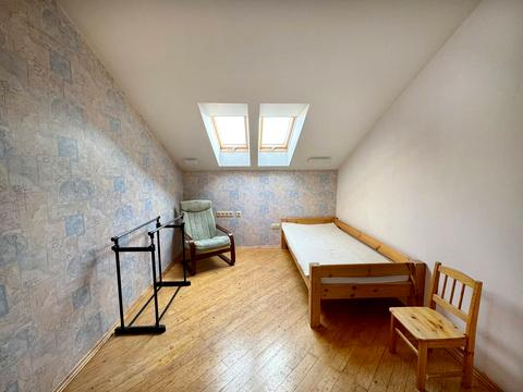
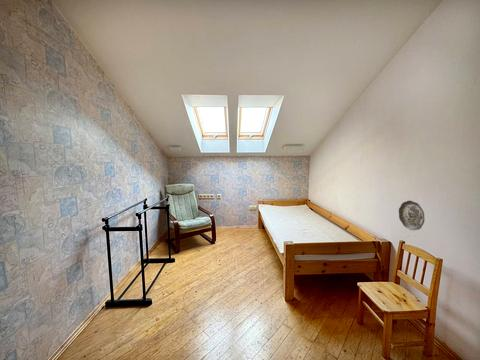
+ decorative plate [398,200,425,231]
